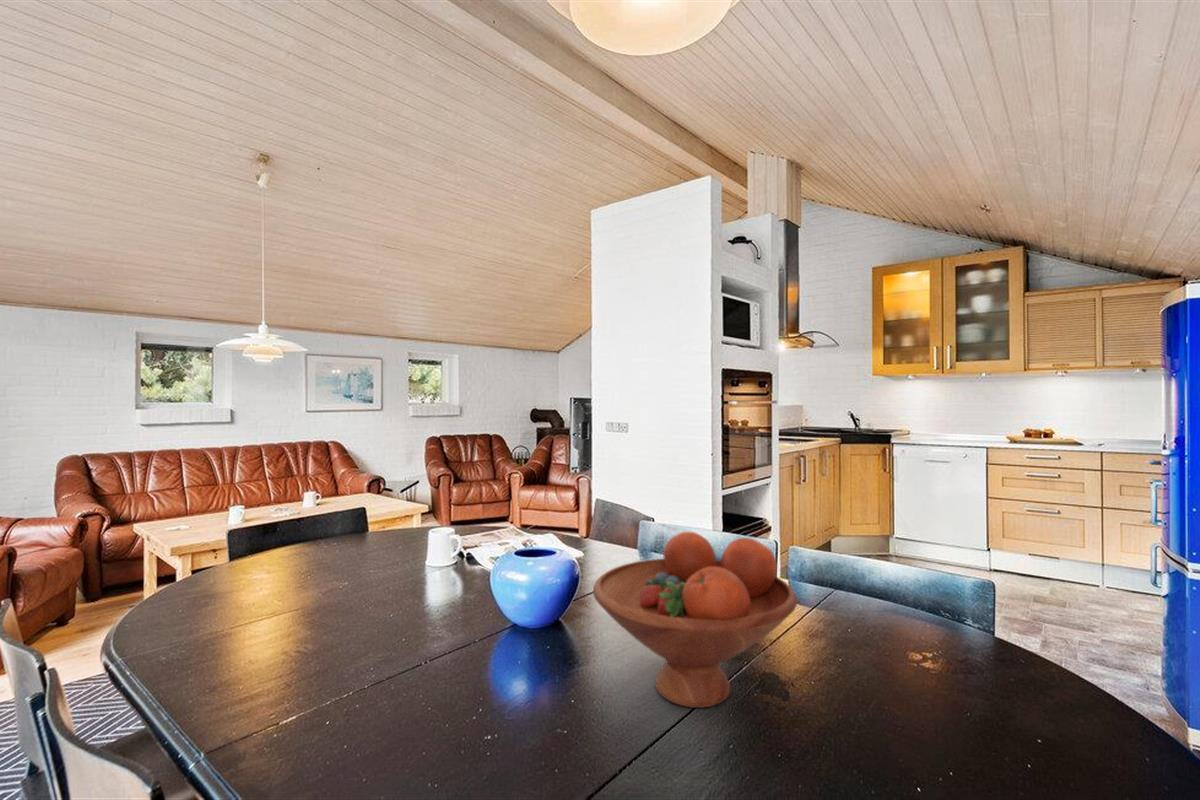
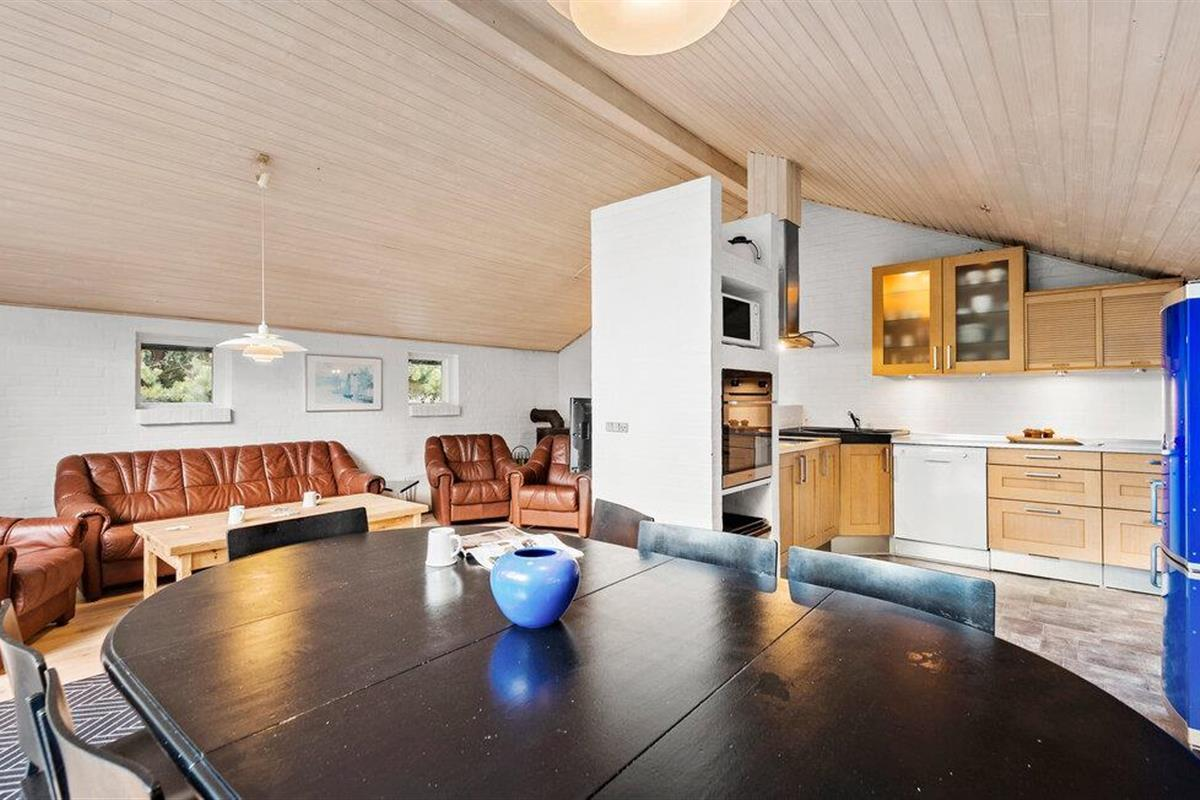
- fruit bowl [592,531,798,709]
